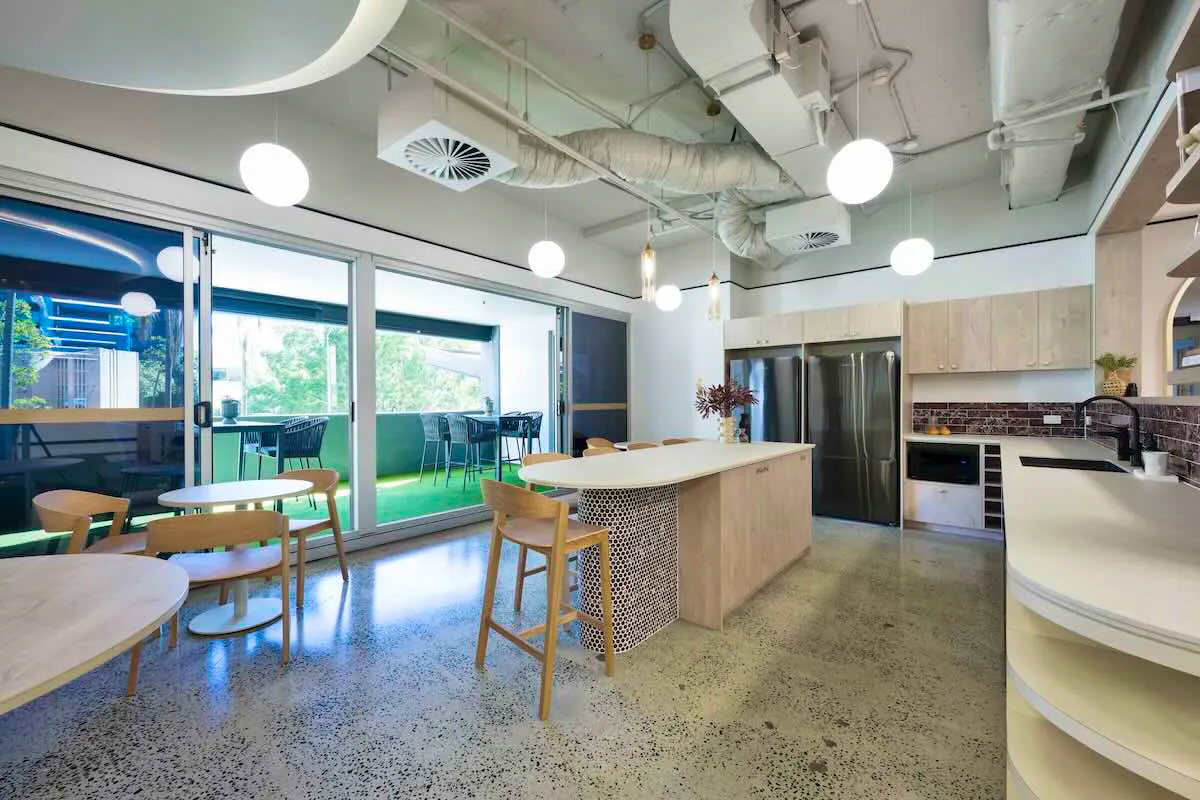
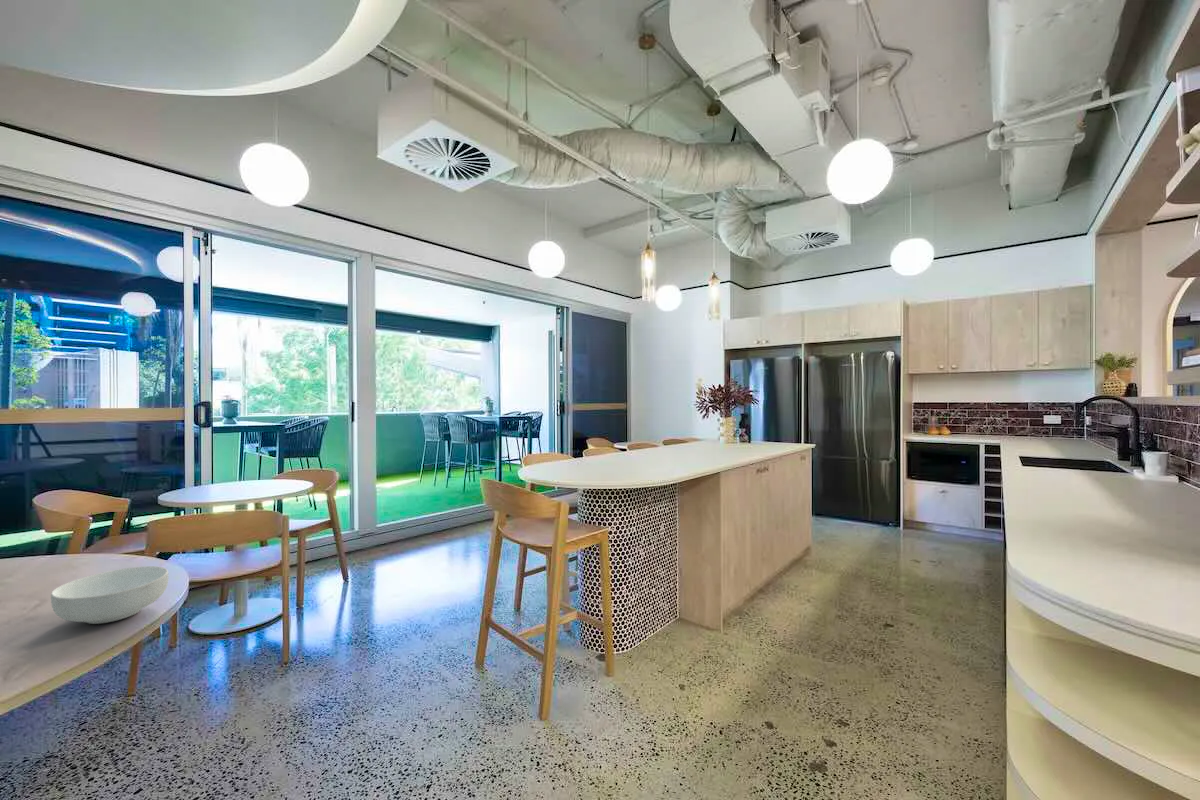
+ cereal bowl [50,565,170,625]
